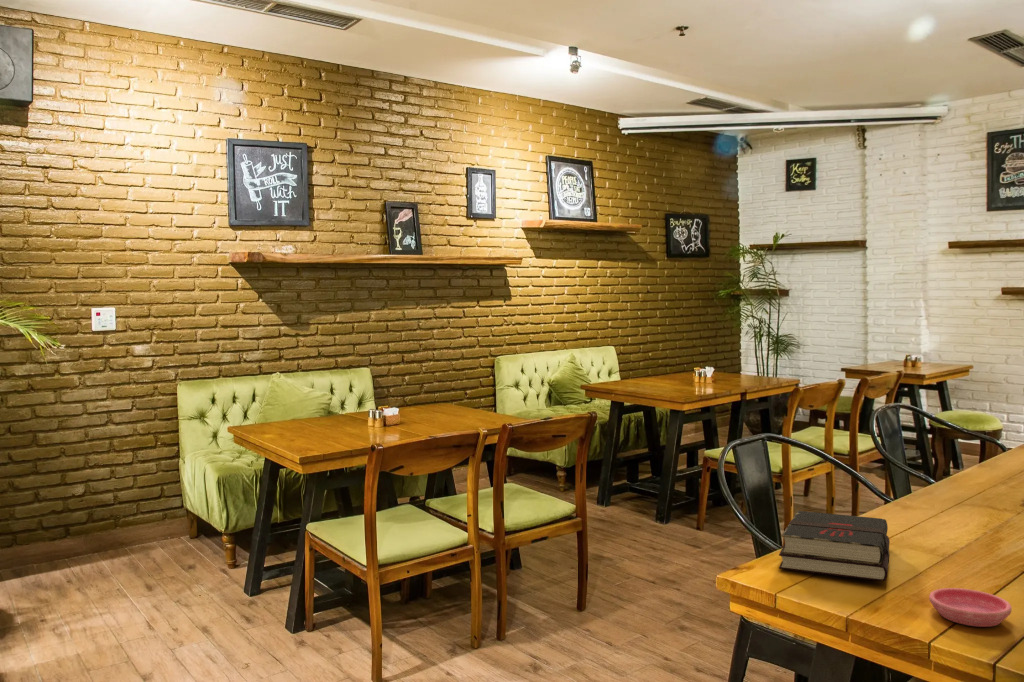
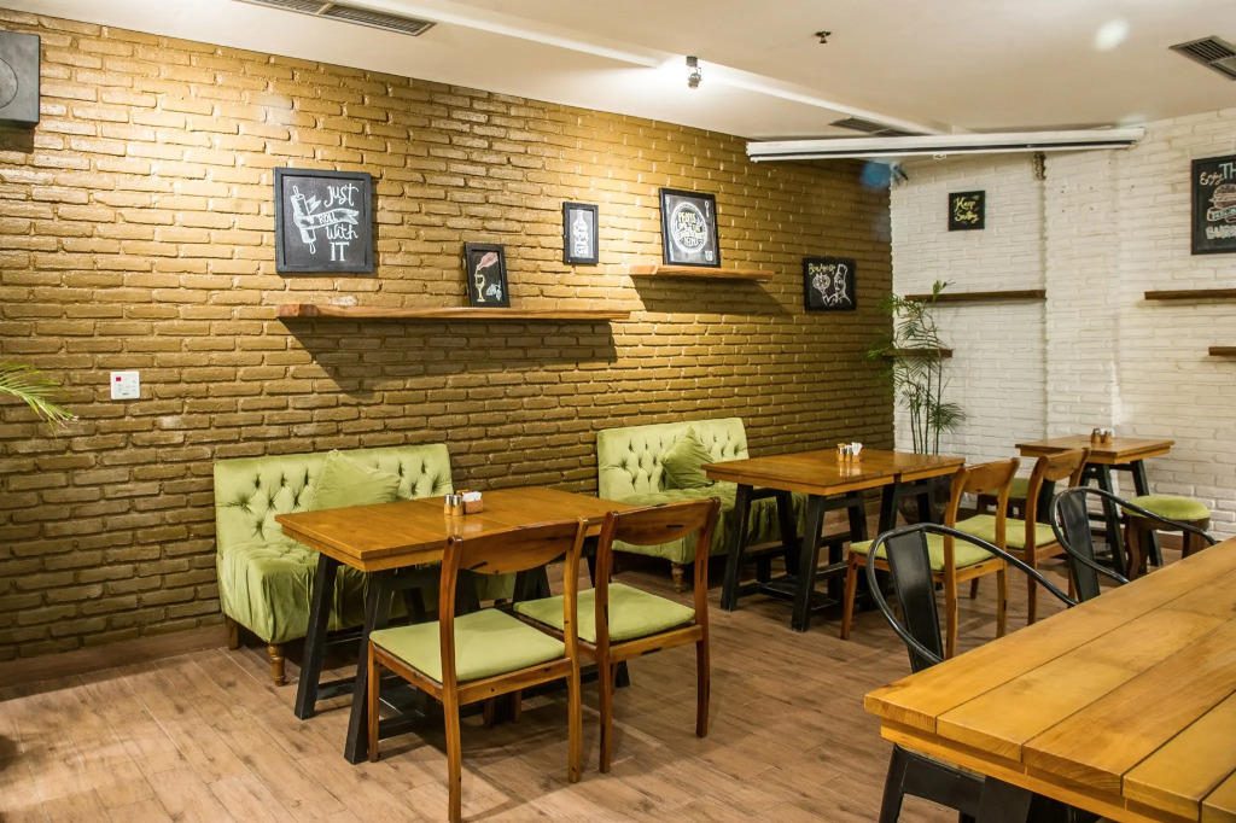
- hardback book [778,510,891,582]
- saucer [928,587,1013,628]
